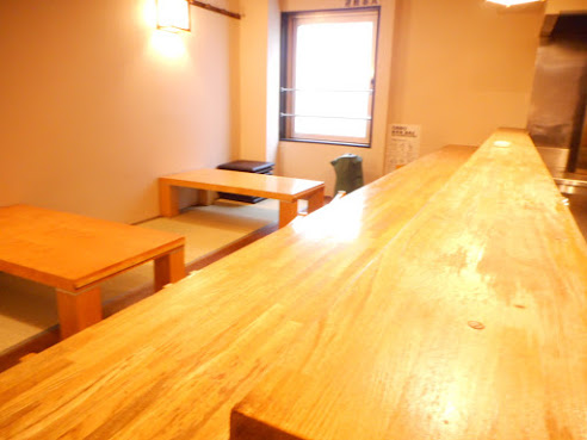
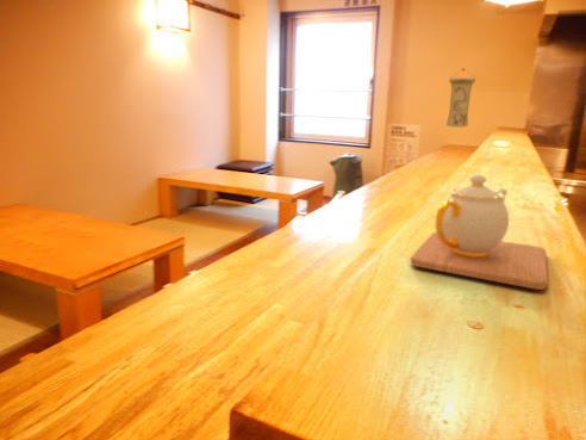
+ wall scroll [445,68,476,128]
+ teapot [410,173,549,291]
